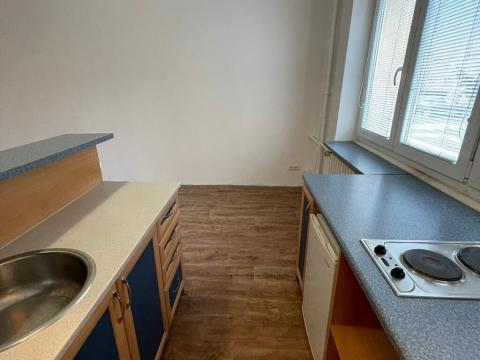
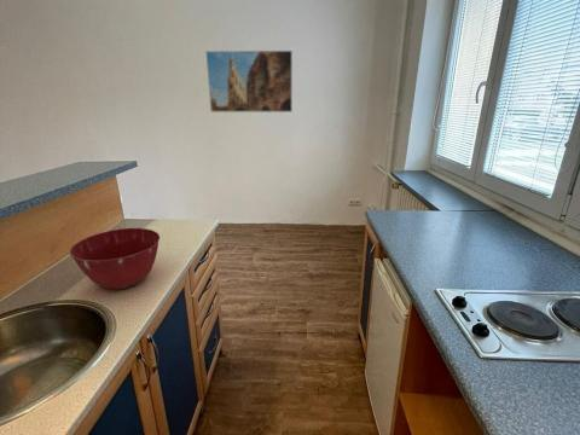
+ mixing bowl [69,227,161,290]
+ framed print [204,50,294,114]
